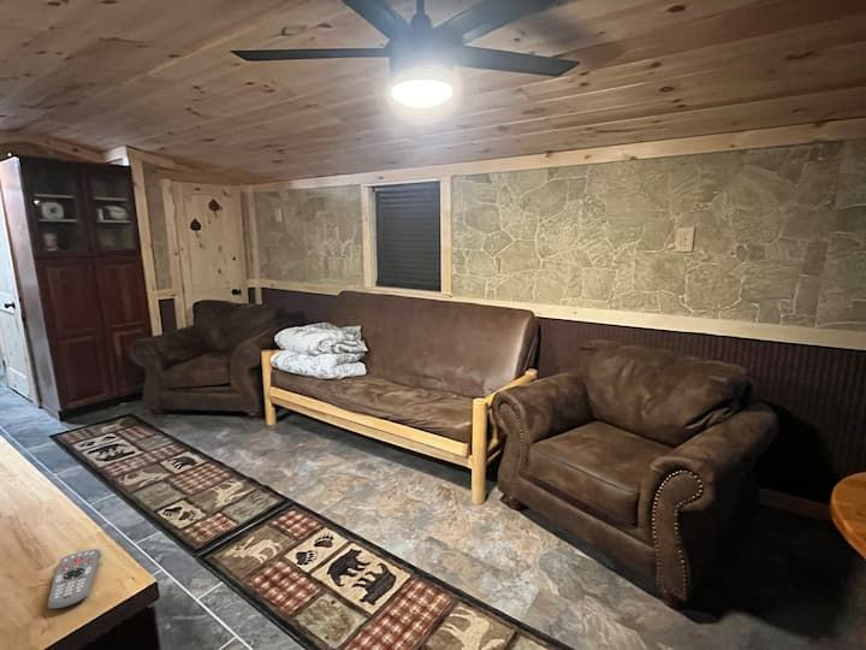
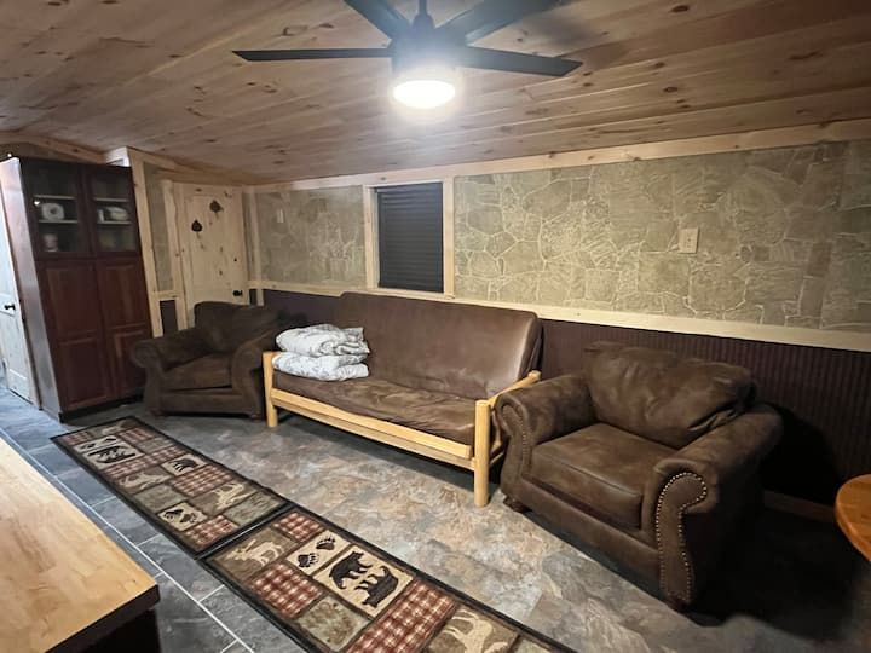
- remote control [47,548,101,610]
